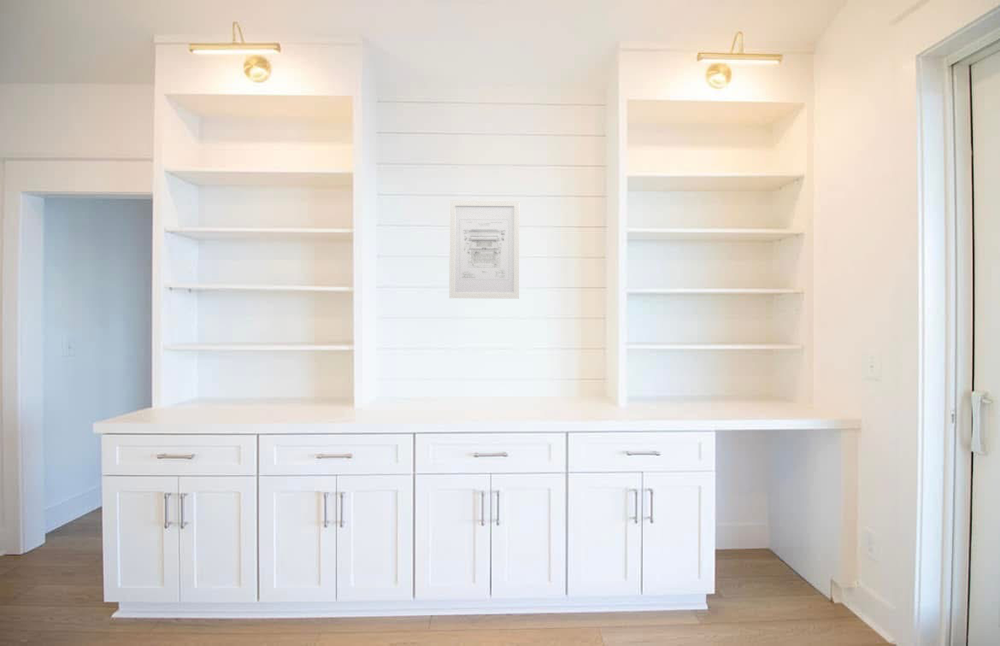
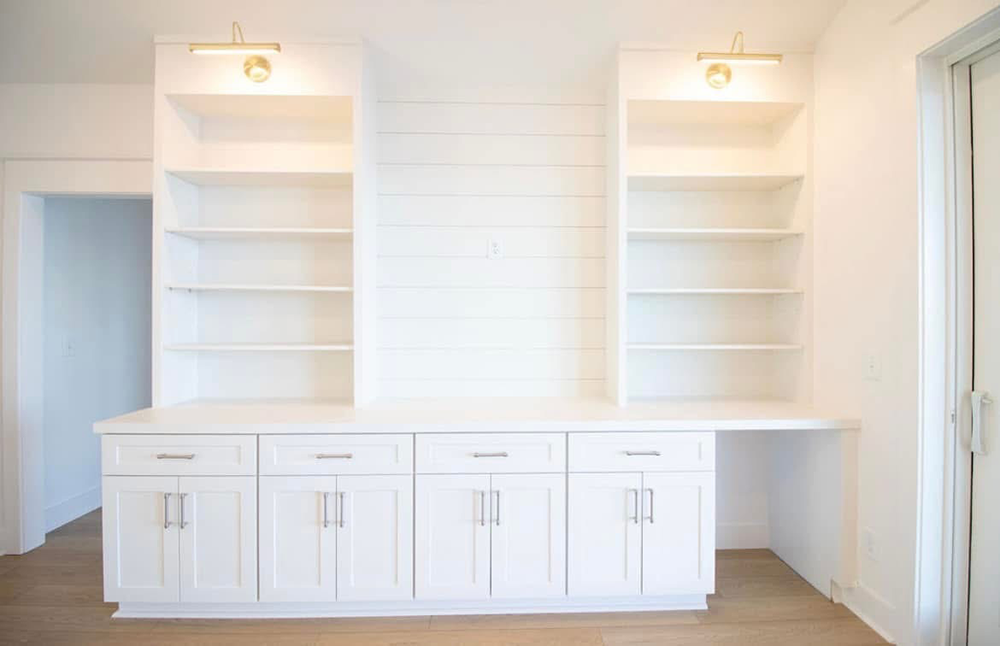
- wall art [448,199,521,300]
